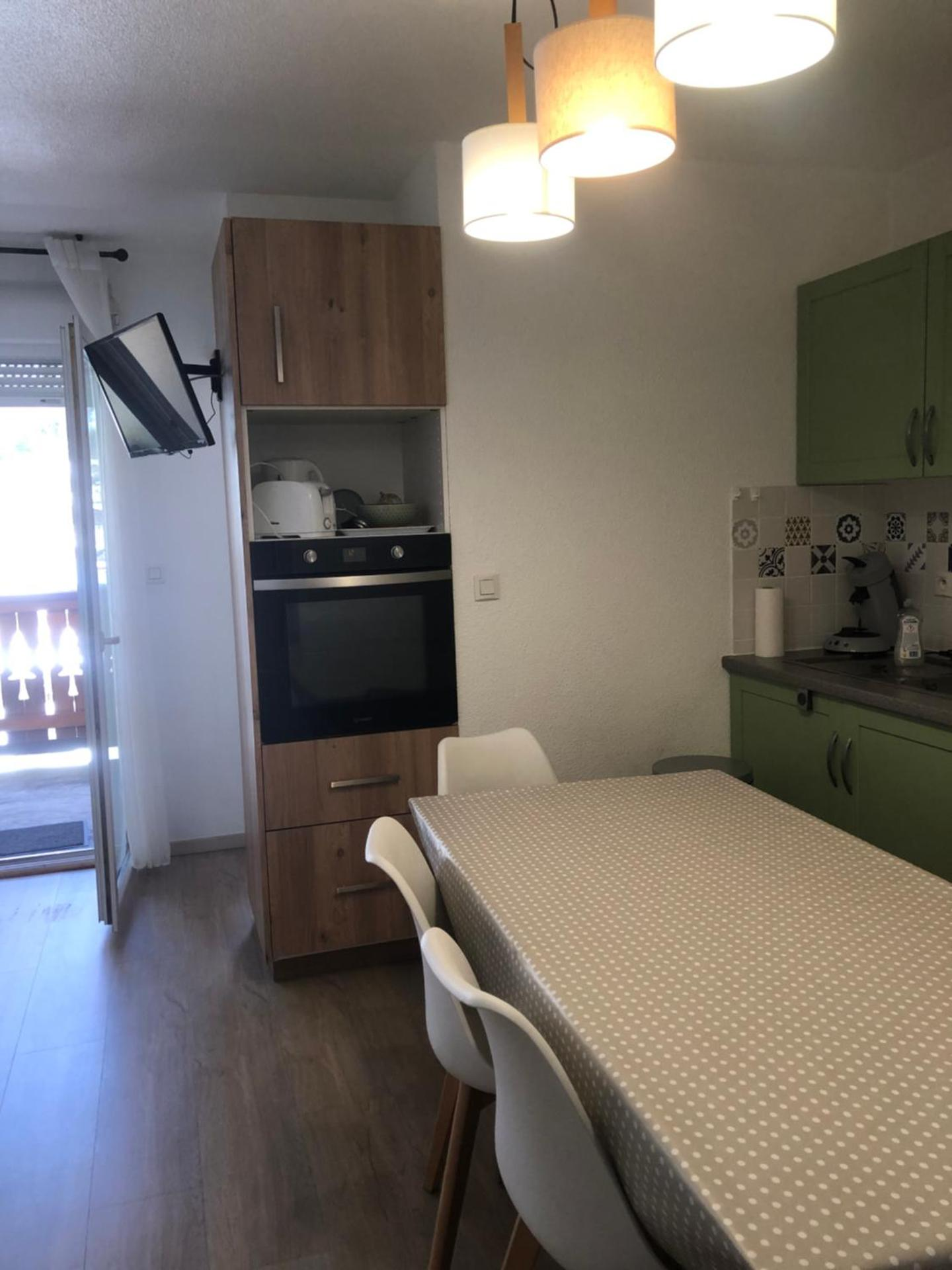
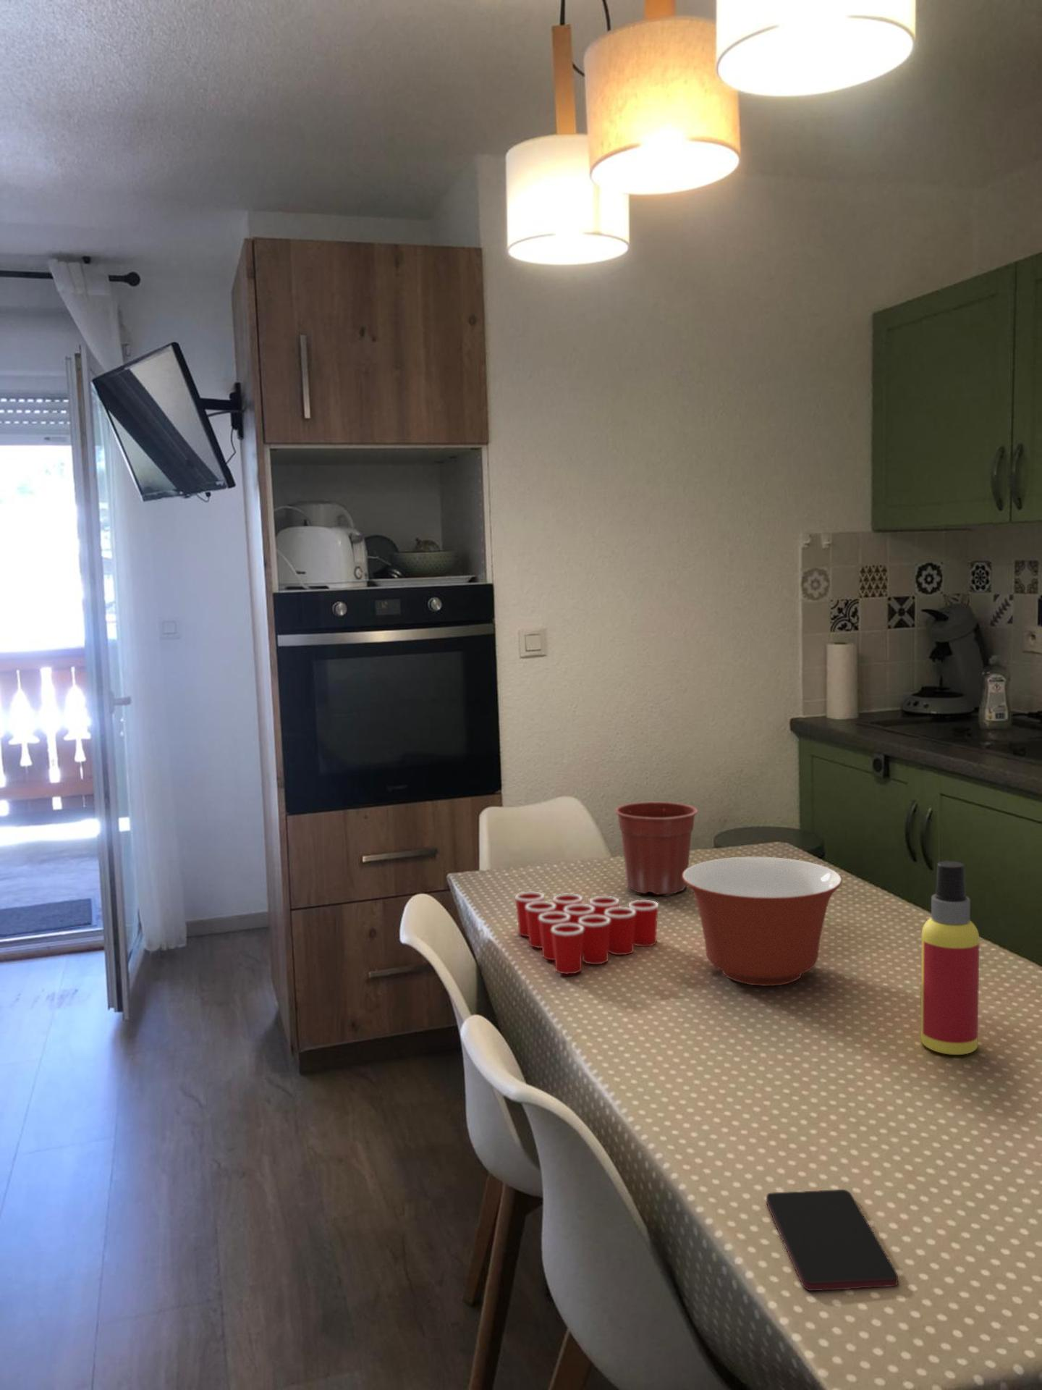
+ mixing bowl [682,857,843,987]
+ cup [514,891,659,974]
+ flower pot [614,801,698,895]
+ spray bottle [919,860,980,1055]
+ smartphone [765,1189,899,1291]
